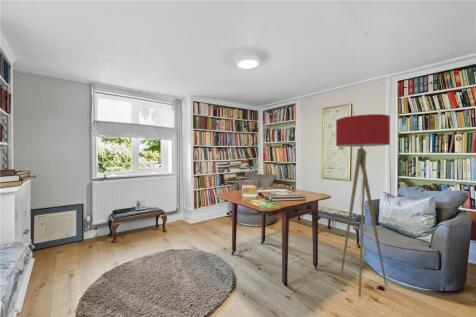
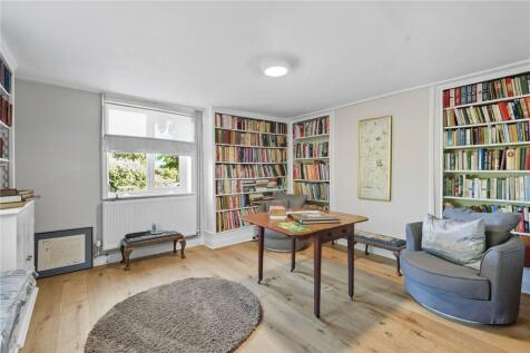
- floor lamp [335,113,391,298]
